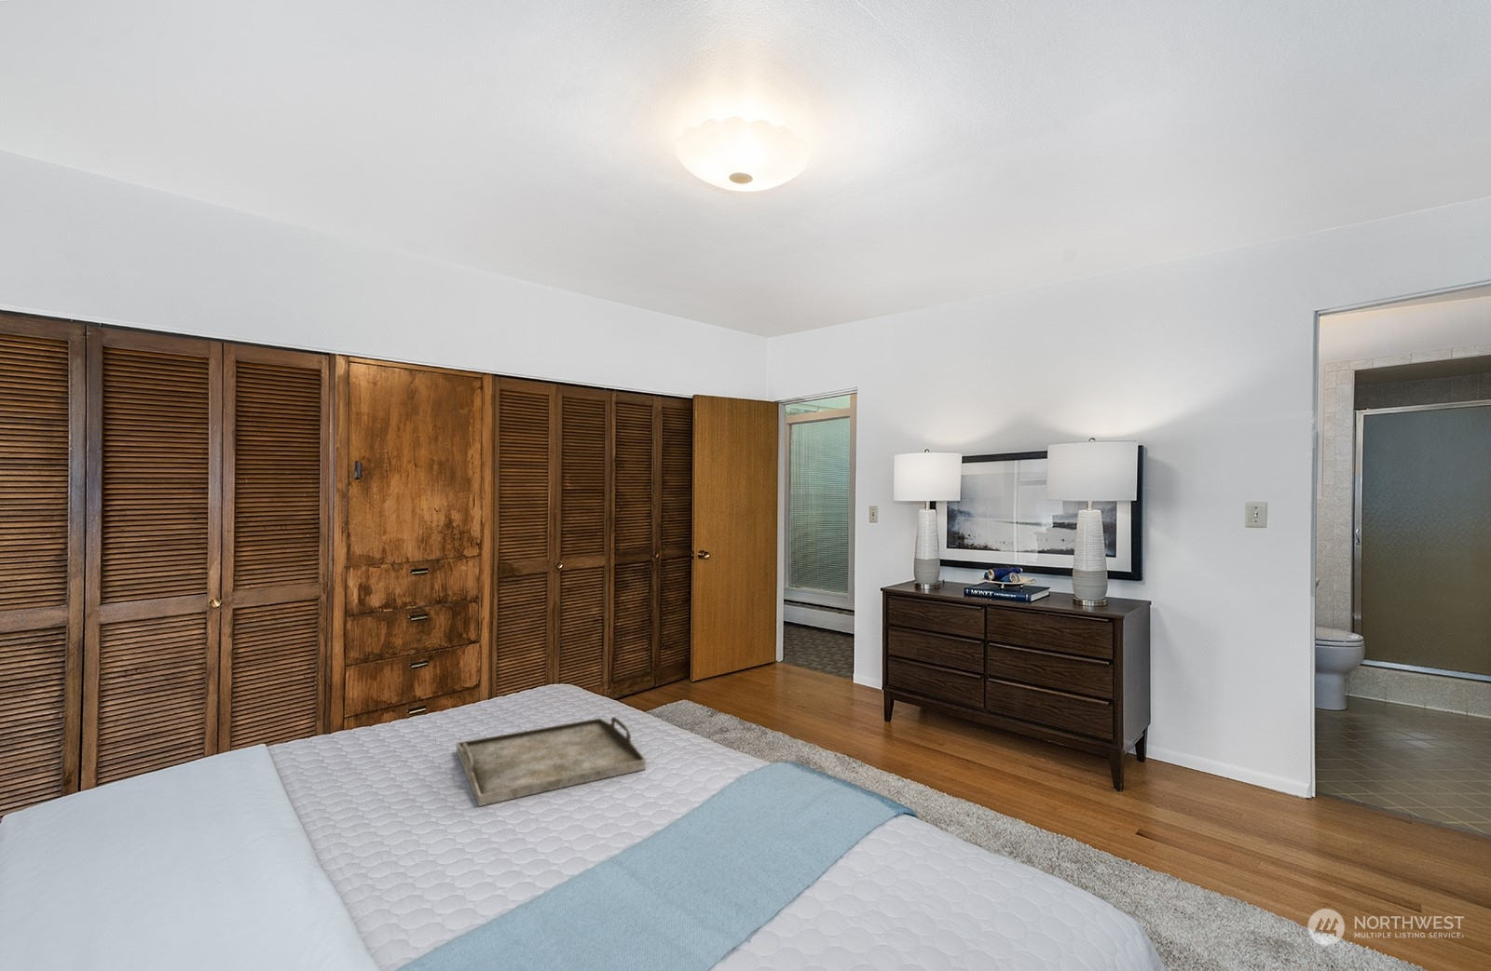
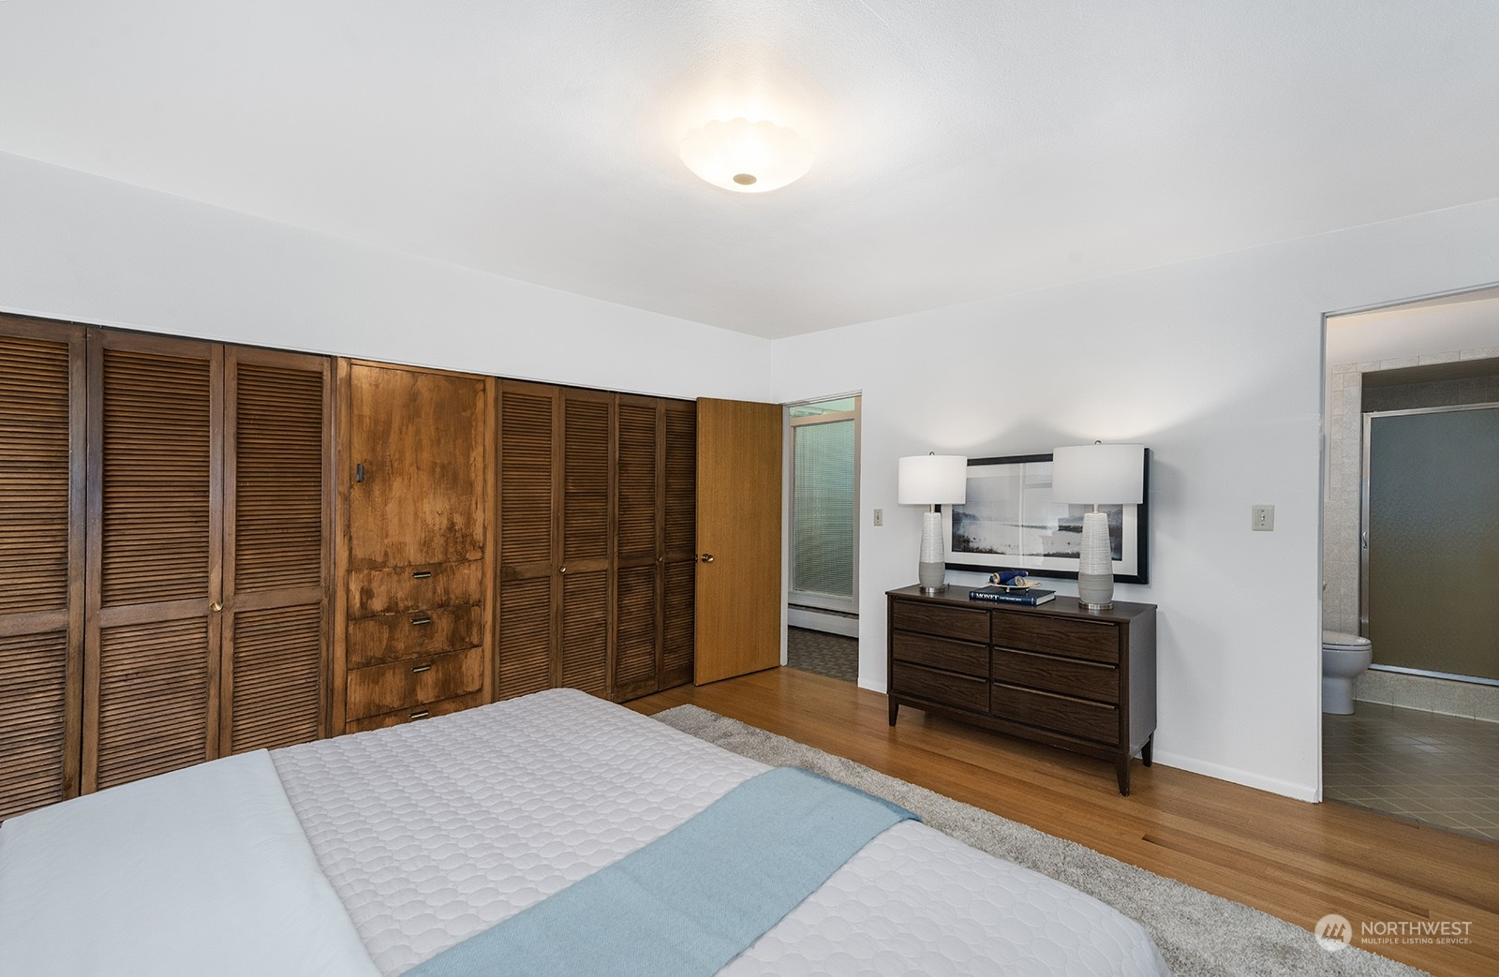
- serving tray [455,716,647,807]
